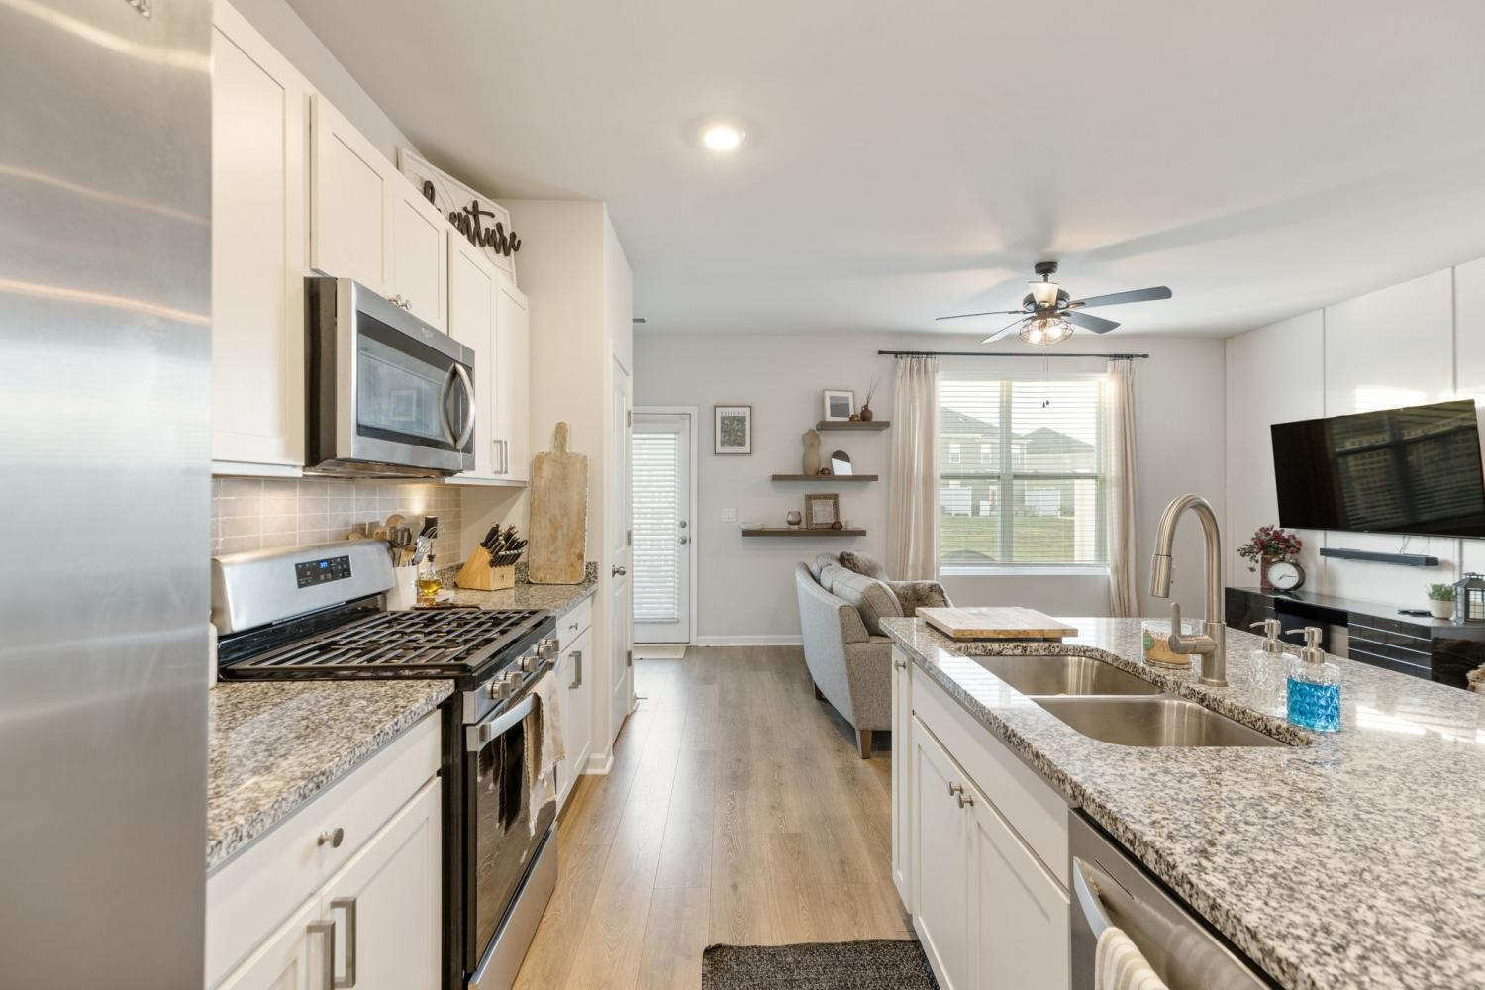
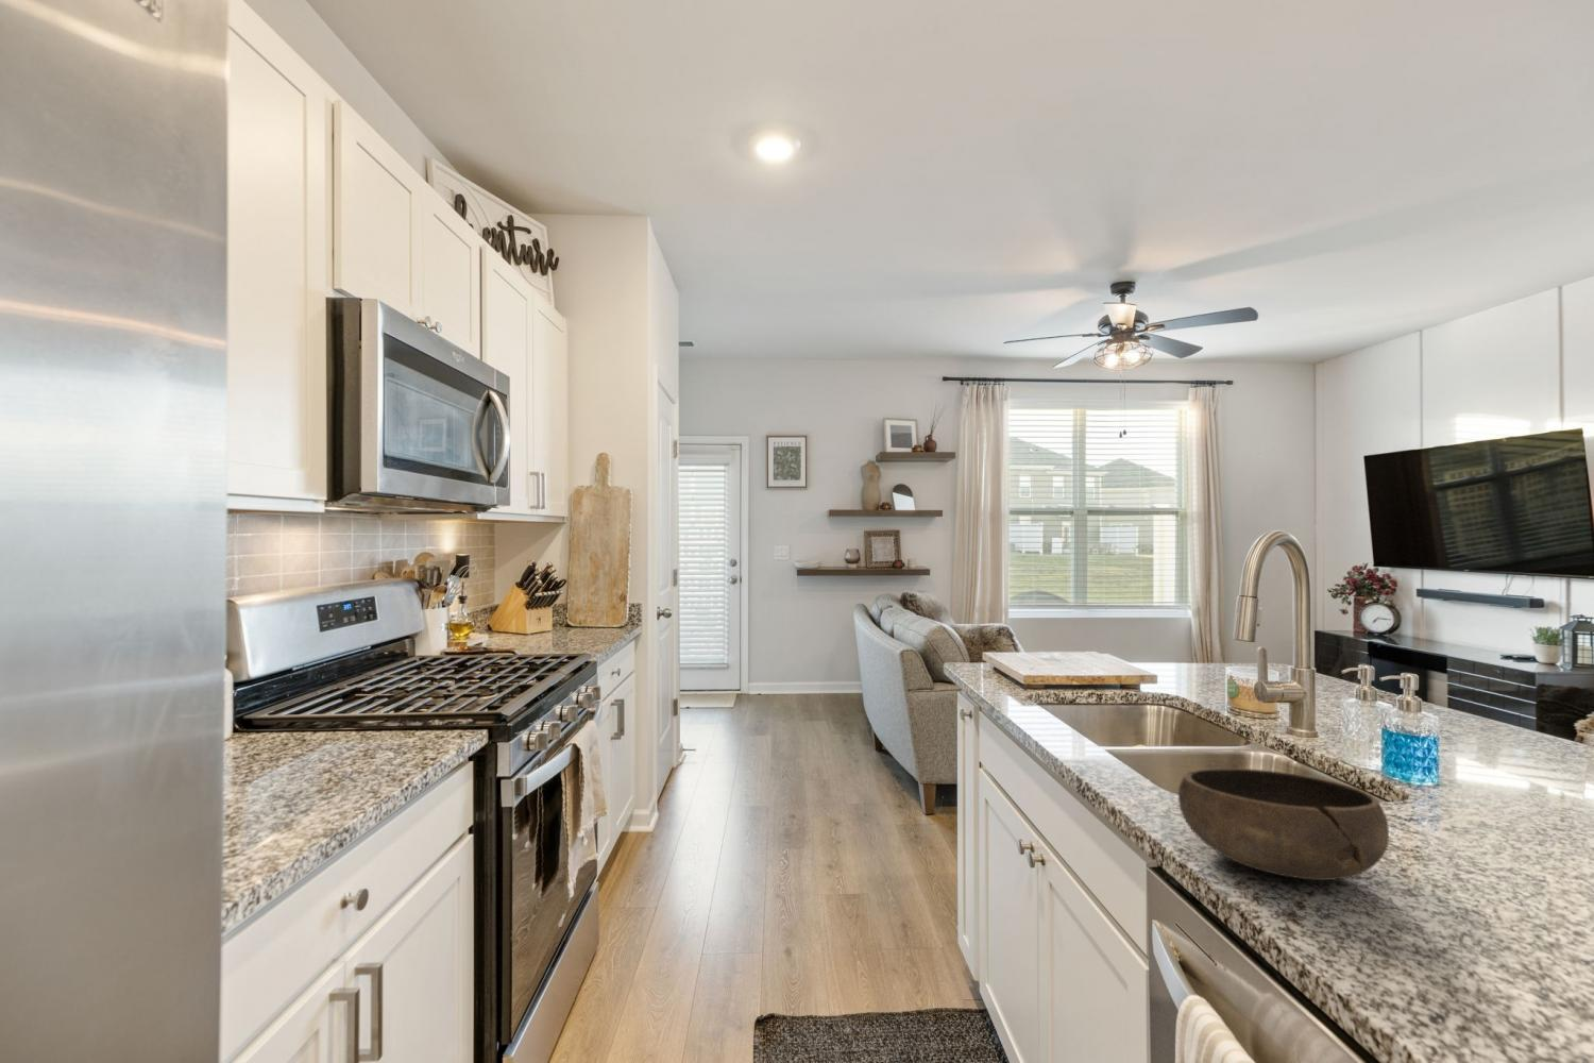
+ bowl [1178,768,1390,881]
